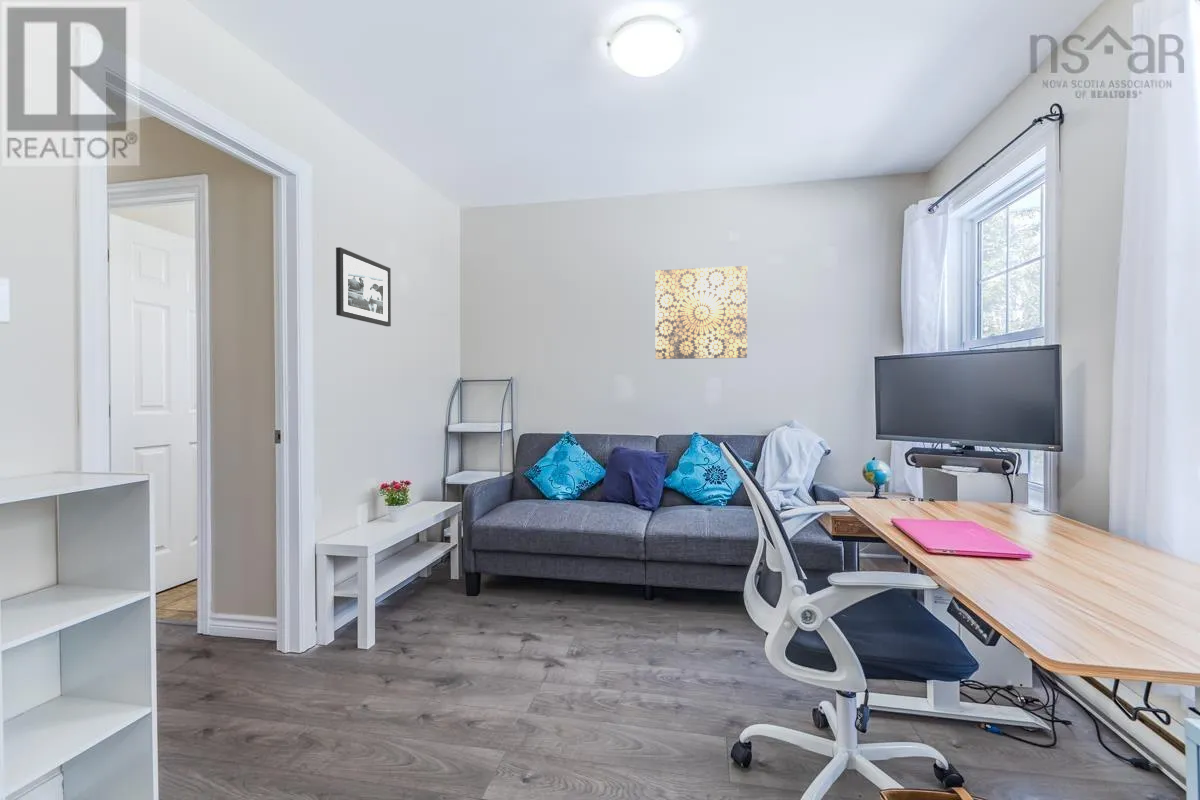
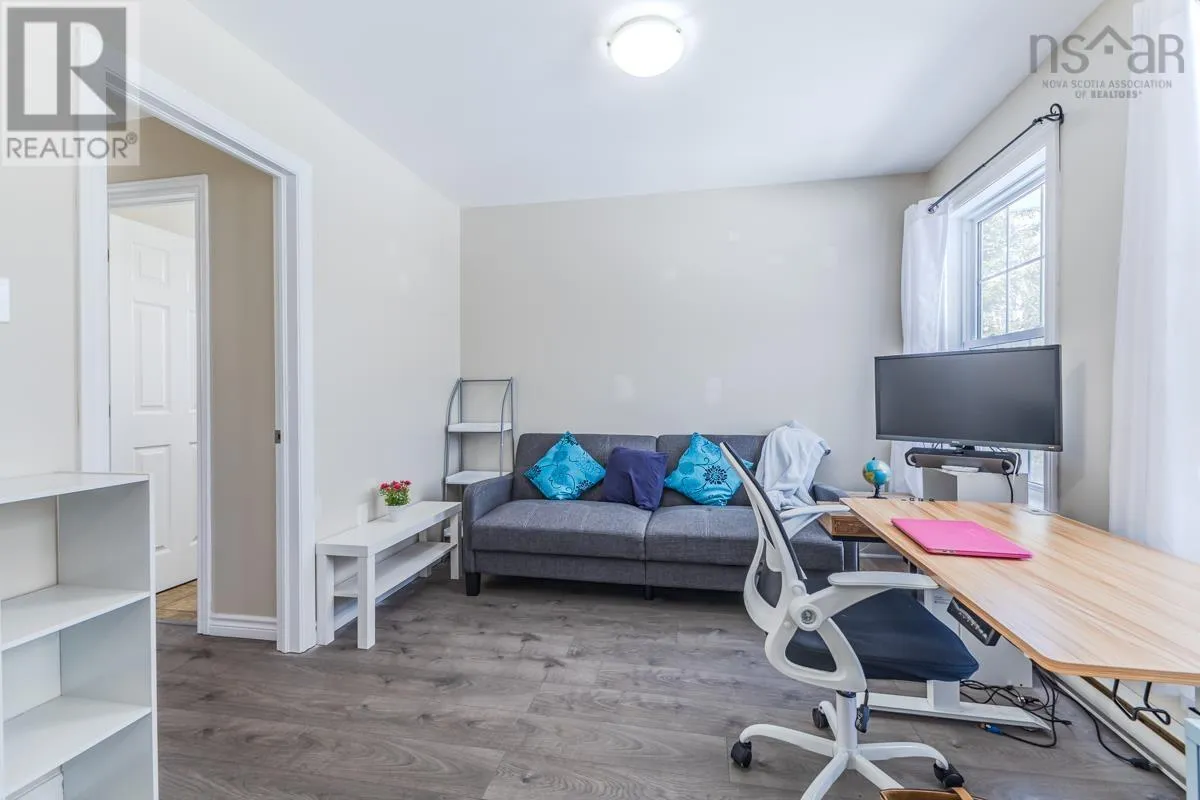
- picture frame [335,246,392,327]
- wall art [655,265,748,360]
